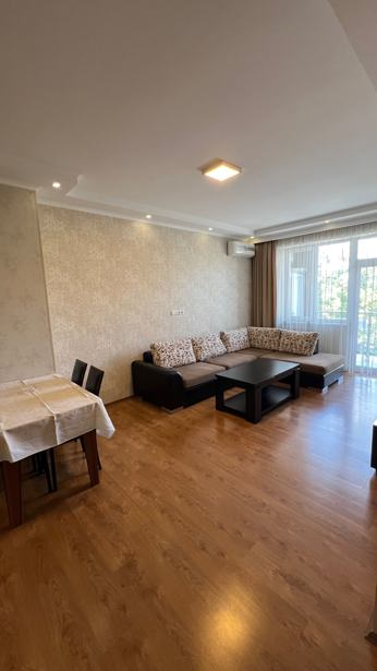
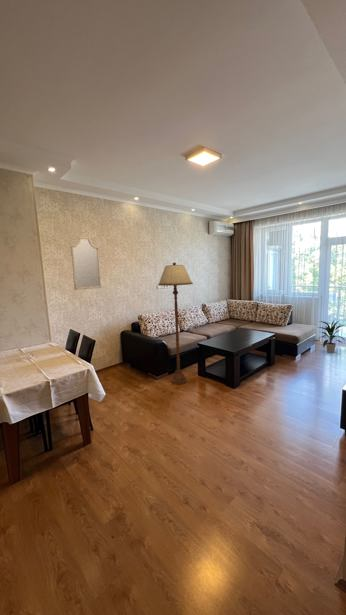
+ floor lamp [157,261,194,385]
+ home mirror [70,236,102,291]
+ indoor plant [317,319,345,354]
